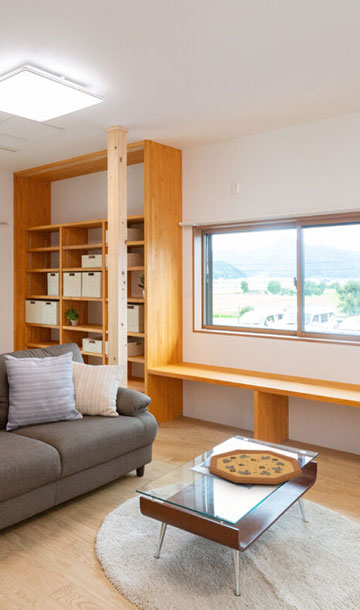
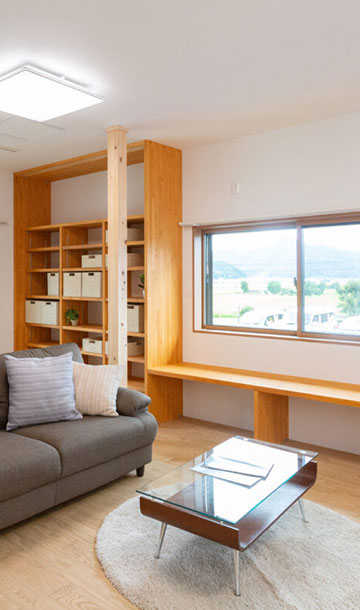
- decorative tray [208,448,303,485]
